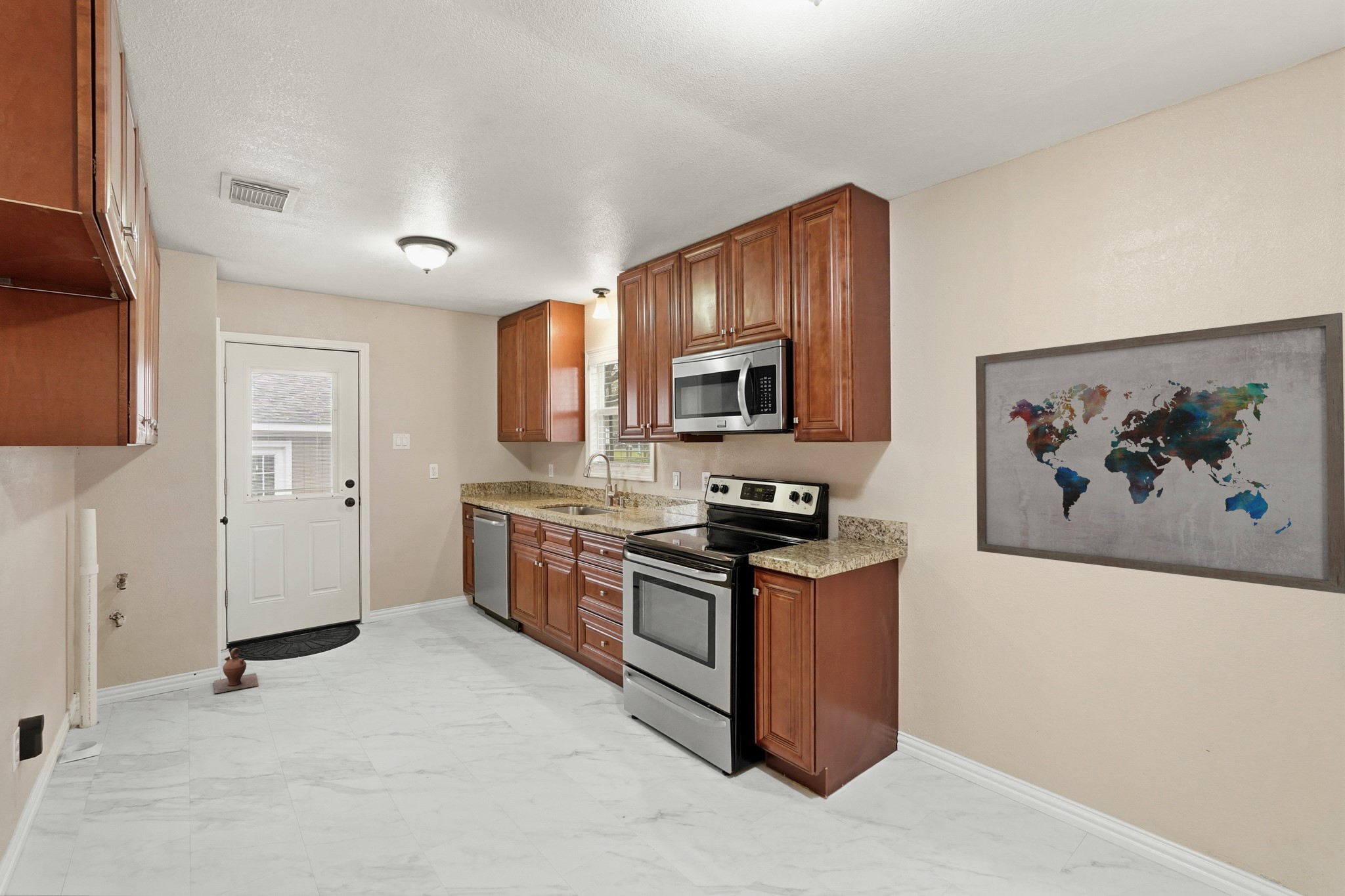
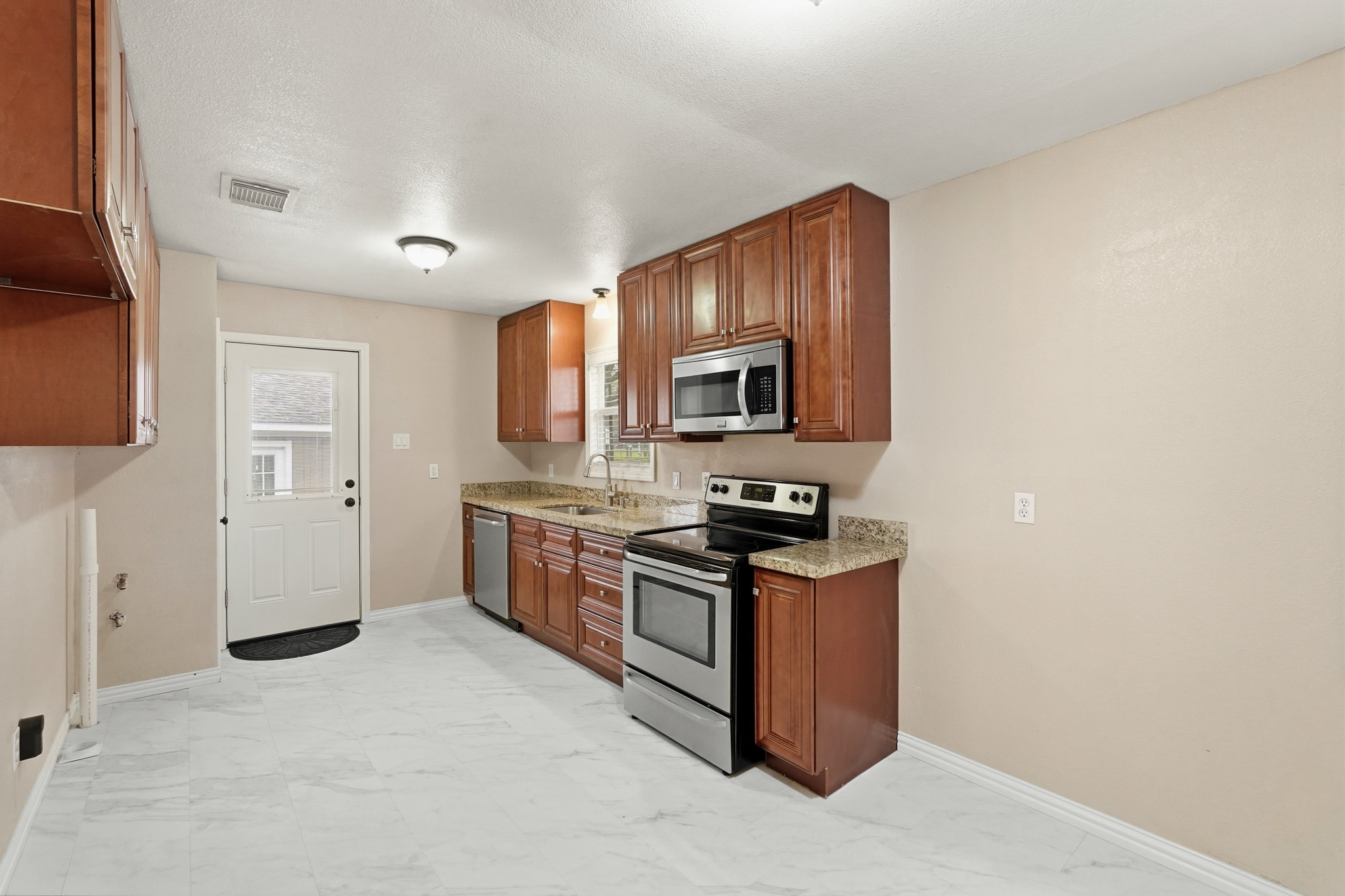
- wall art [975,312,1345,595]
- ceramic jug [213,647,259,694]
